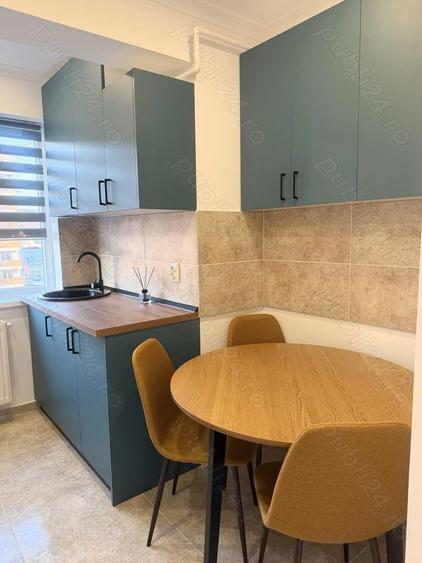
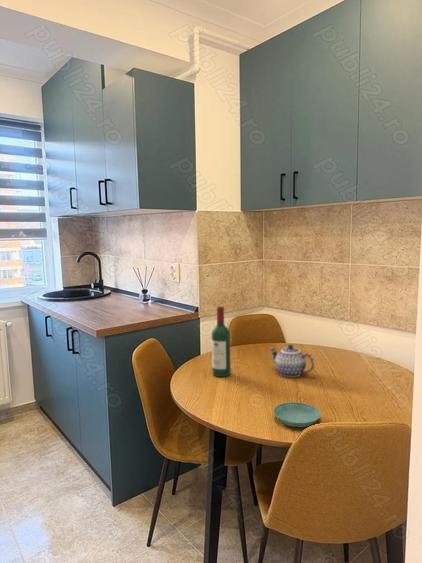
+ teapot [268,344,315,378]
+ wine bottle [211,305,232,378]
+ saucer [273,401,321,428]
